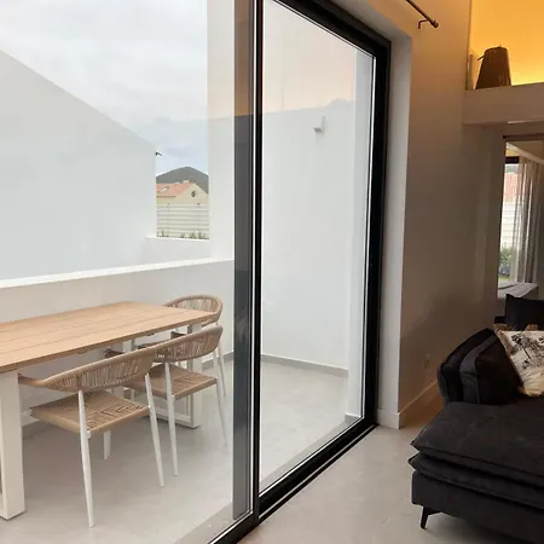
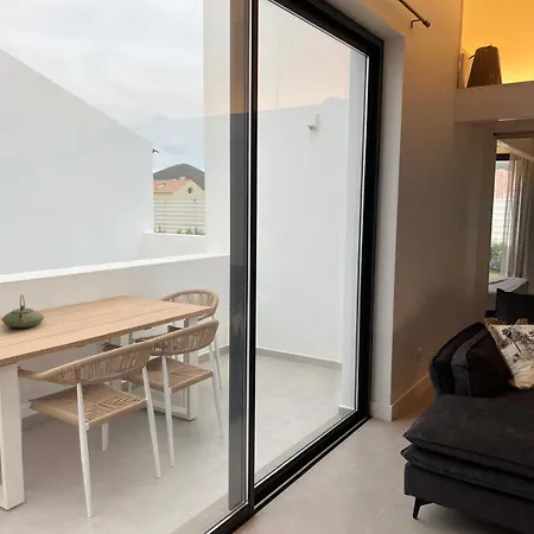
+ teapot [0,294,45,329]
